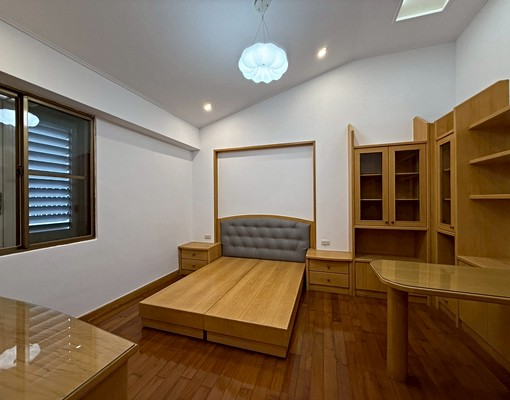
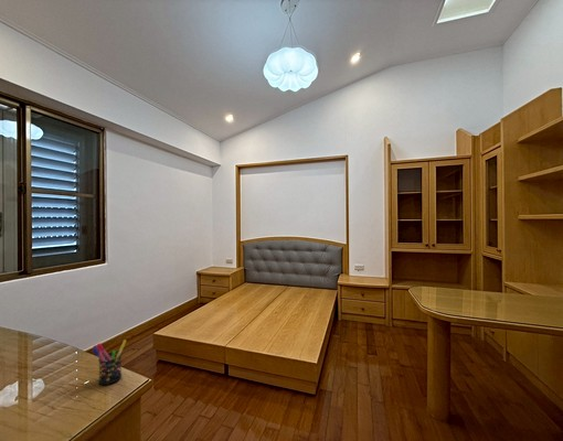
+ pen holder [92,338,127,386]
